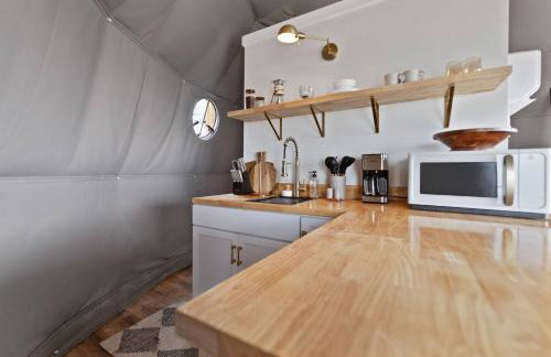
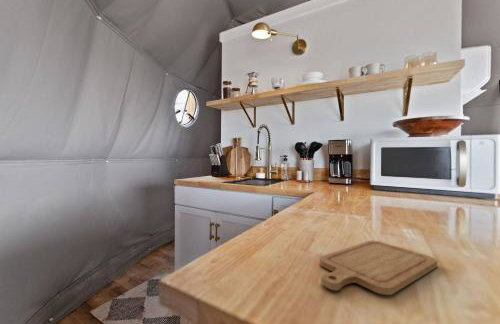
+ chopping board [319,239,439,296]
